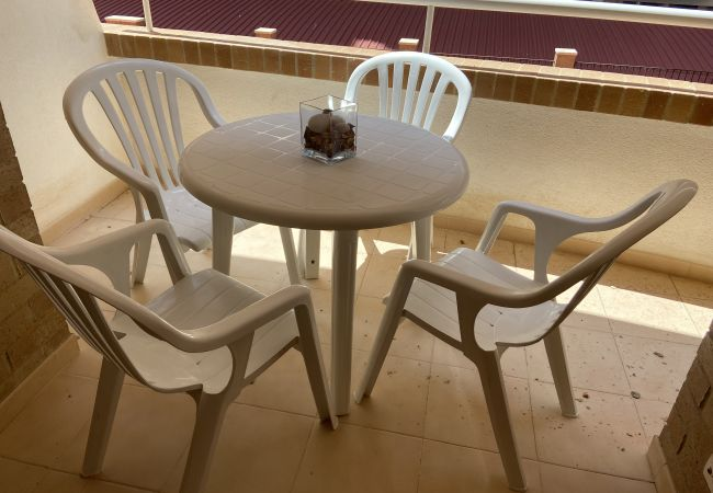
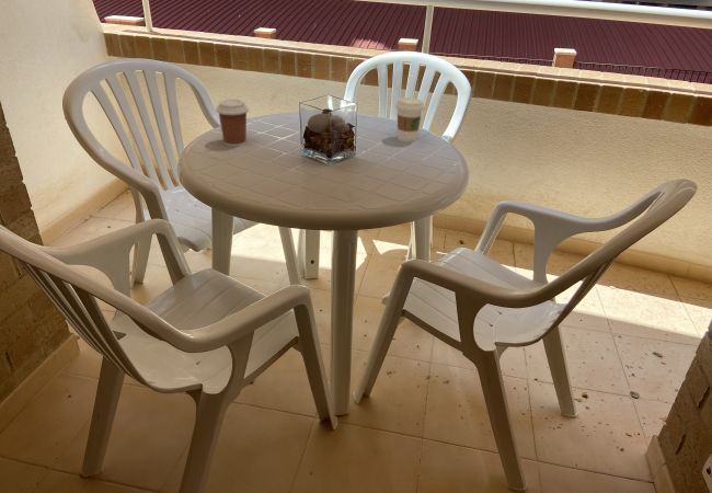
+ coffee cup [215,98,250,147]
+ coffee cup [394,96,426,142]
